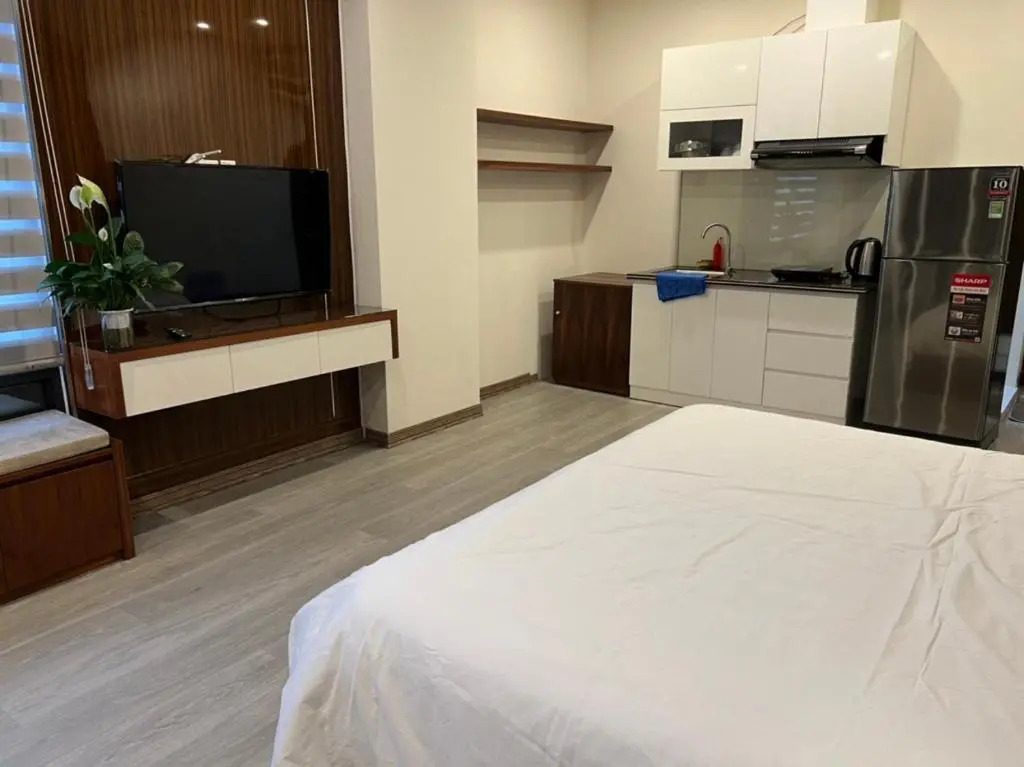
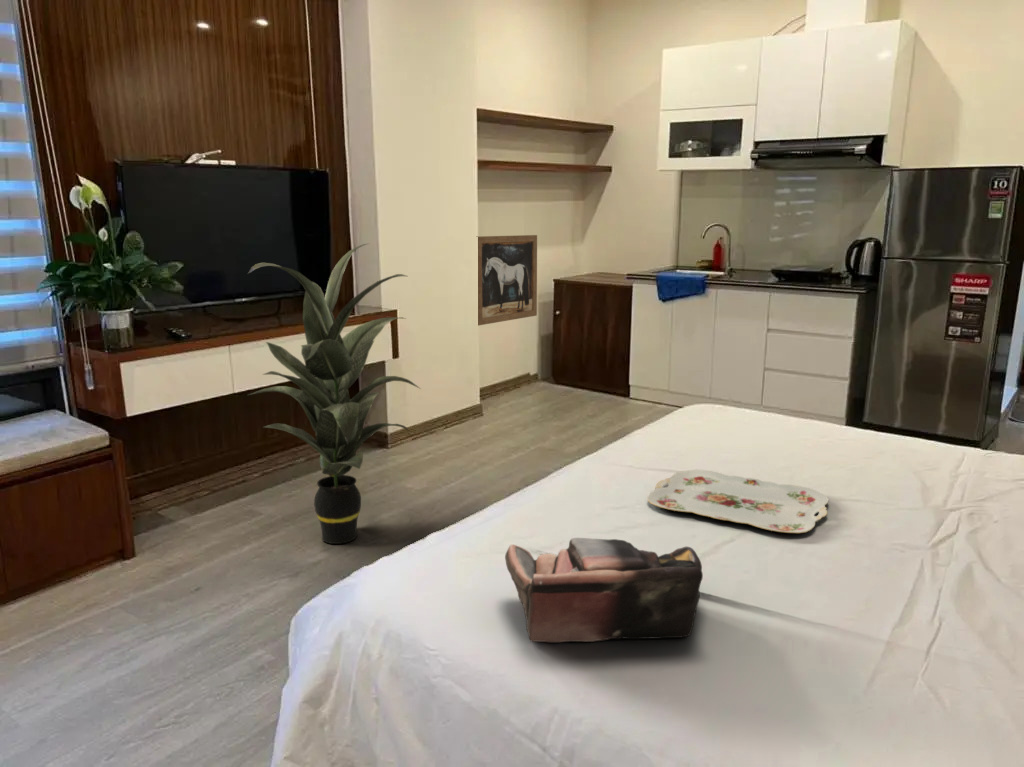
+ tote bag [504,537,704,643]
+ serving tray [647,469,829,534]
+ wall art [477,234,538,327]
+ indoor plant [247,242,422,545]
